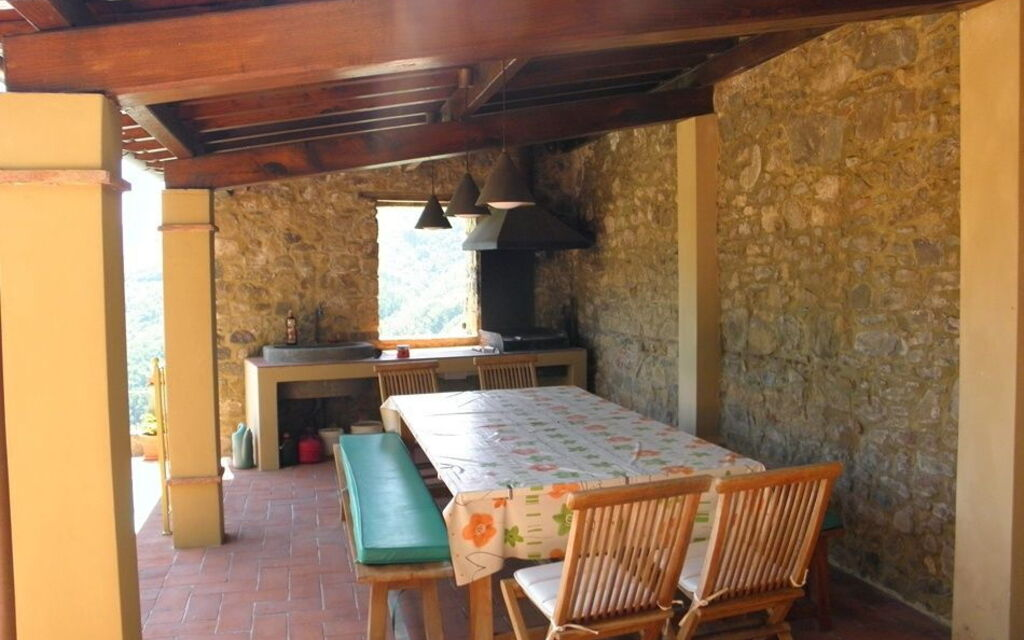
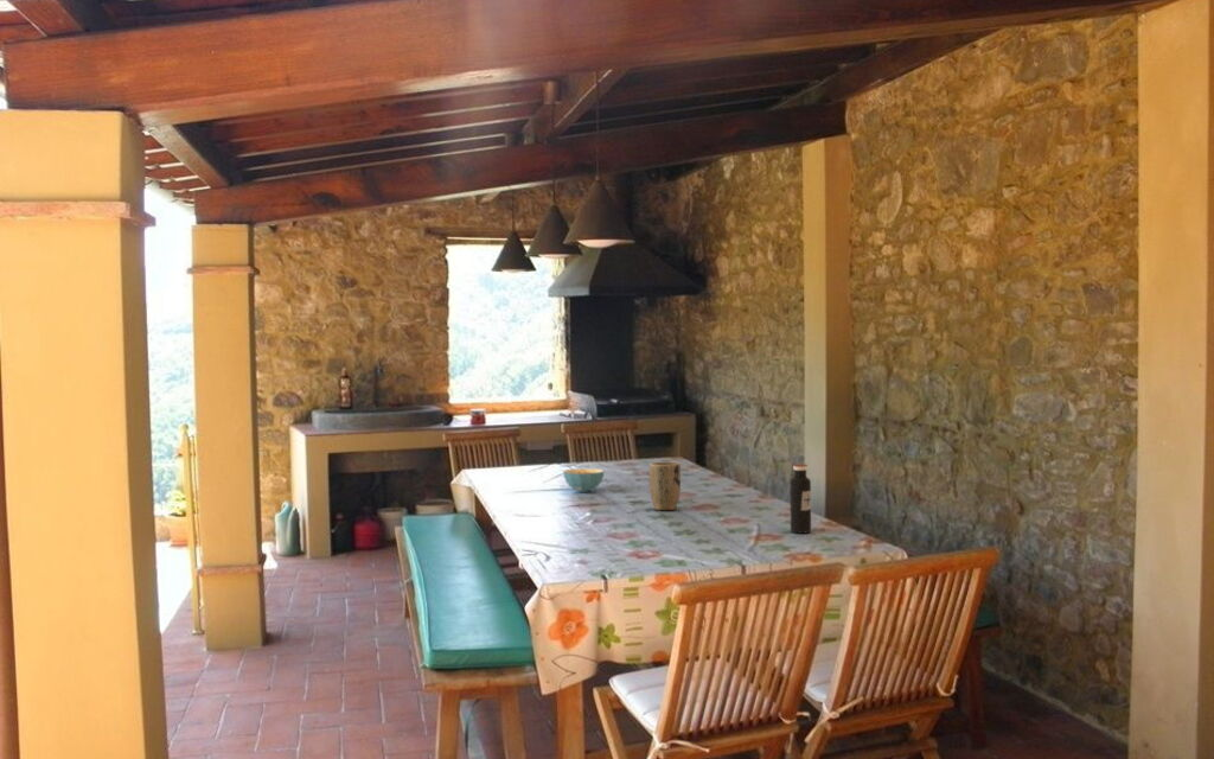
+ plant pot [648,460,682,511]
+ water bottle [788,463,812,535]
+ cereal bowl [562,467,605,493]
